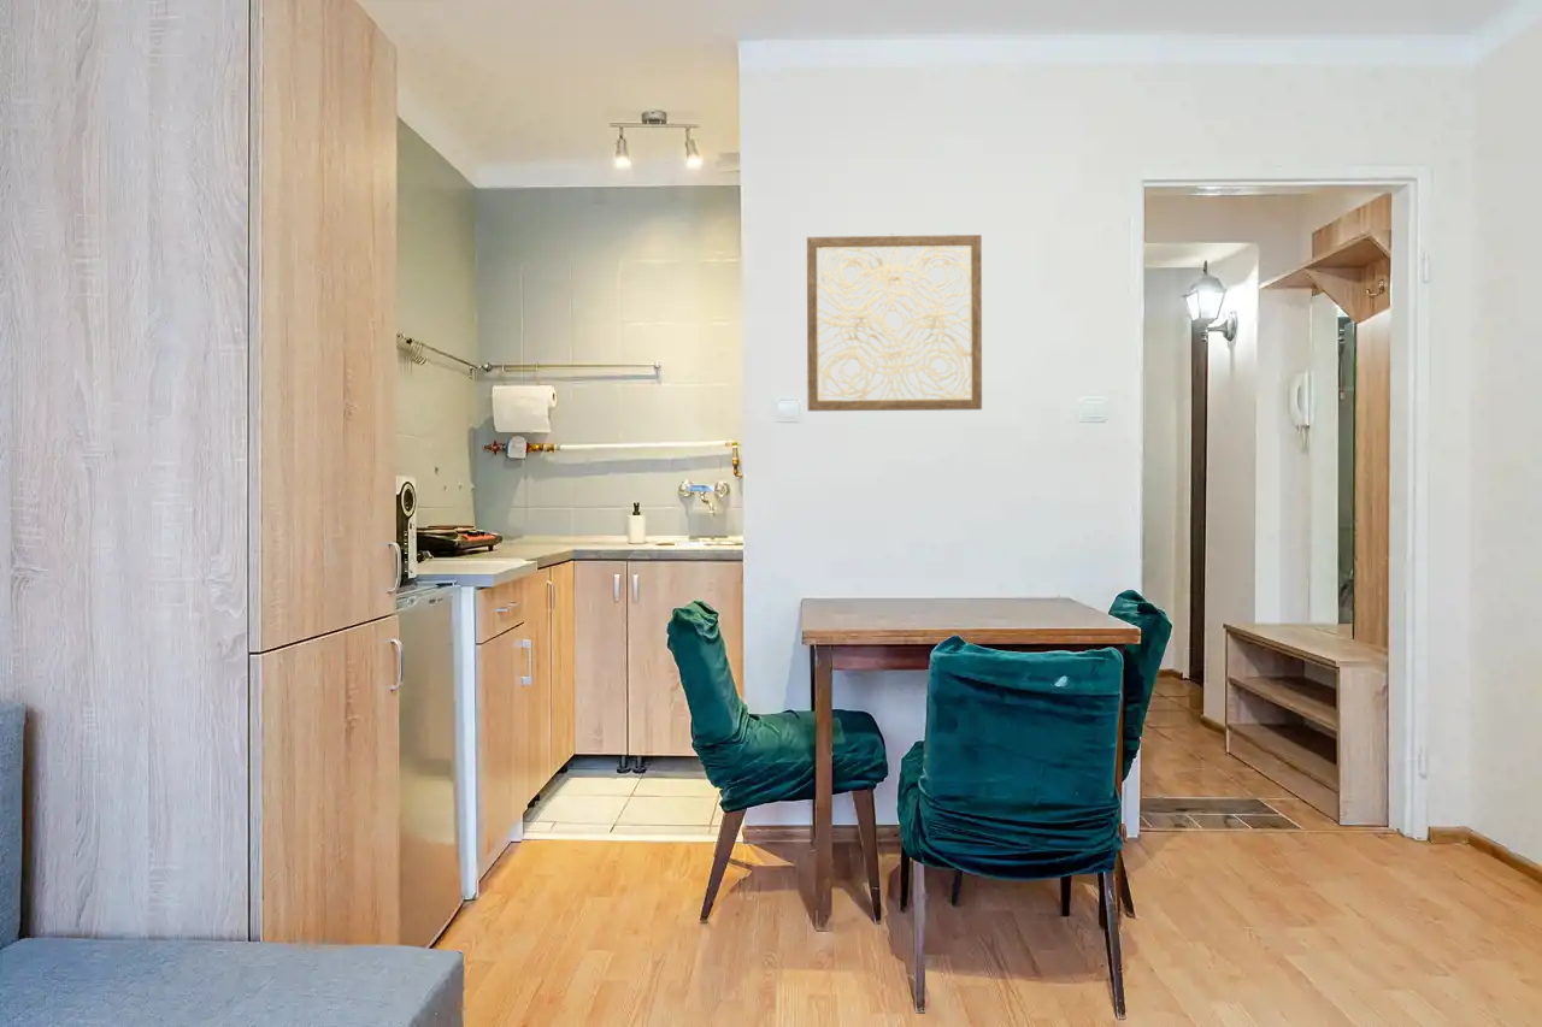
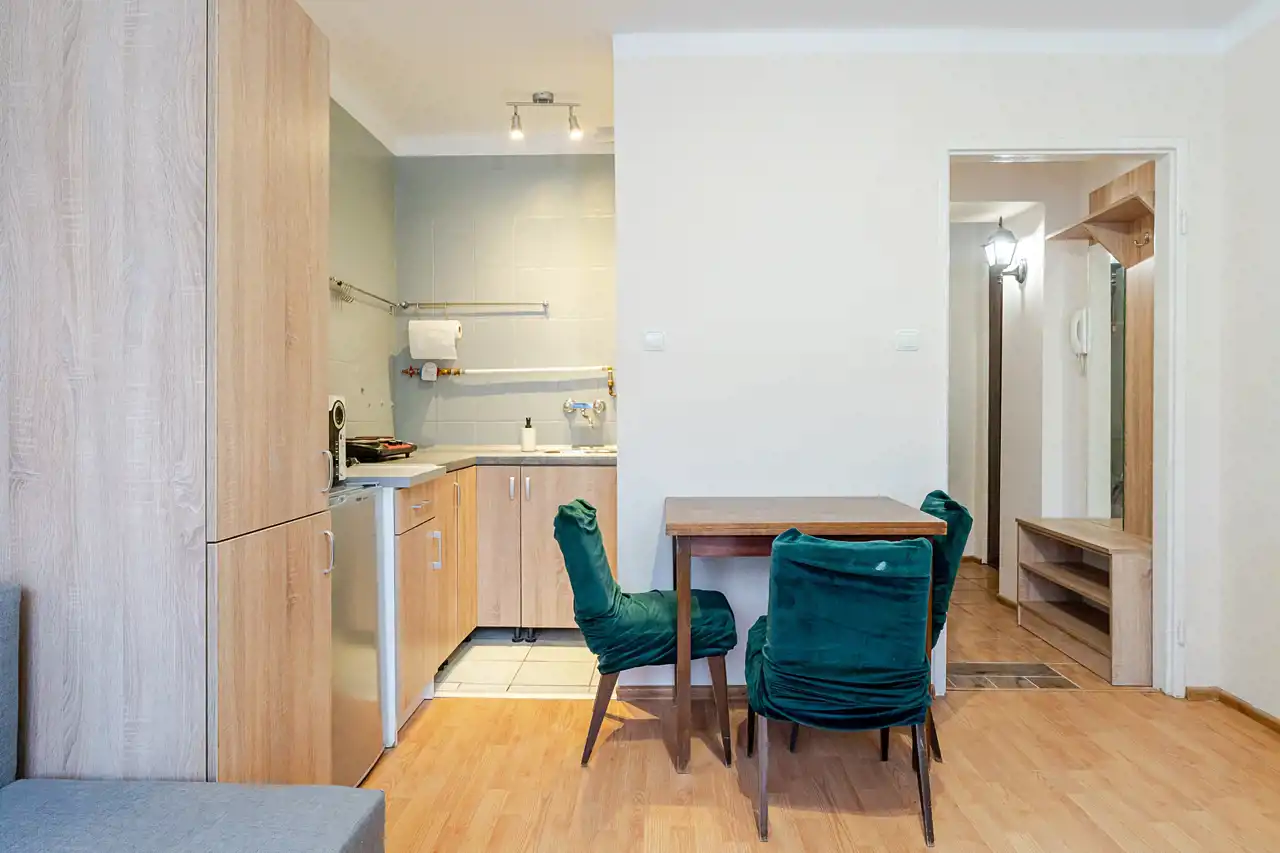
- wall art [806,234,983,412]
